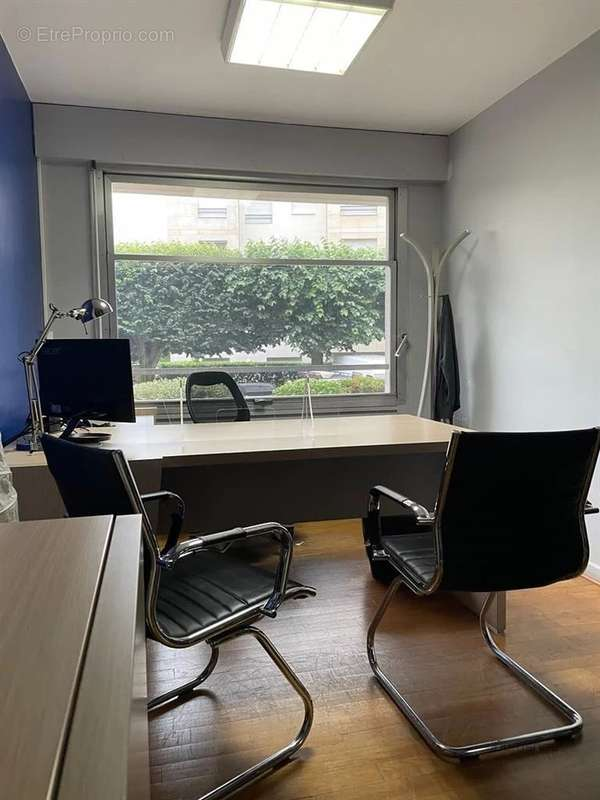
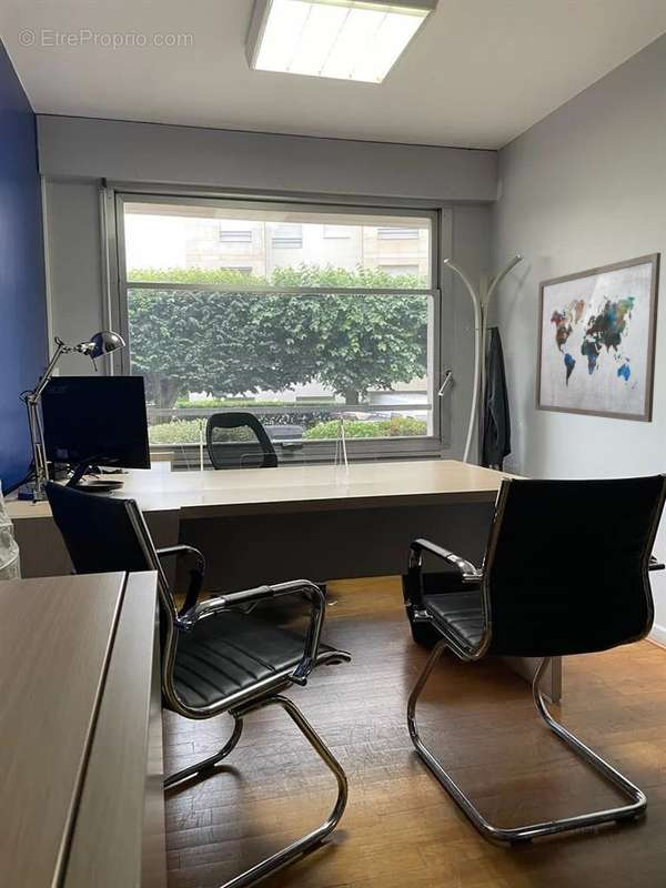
+ wall art [534,252,662,424]
